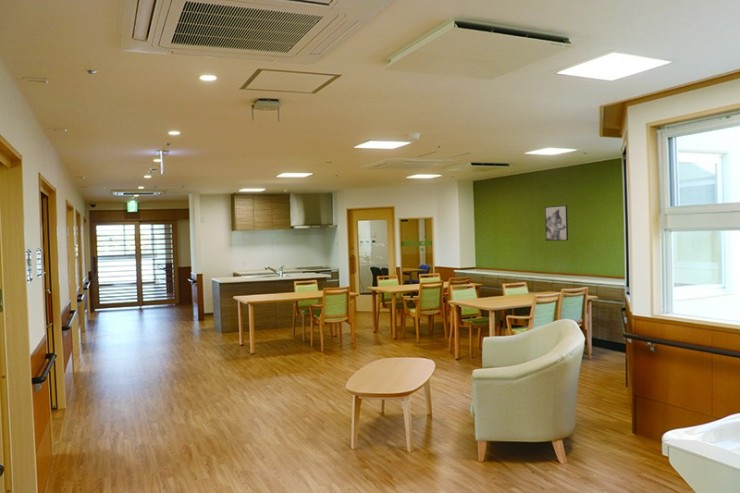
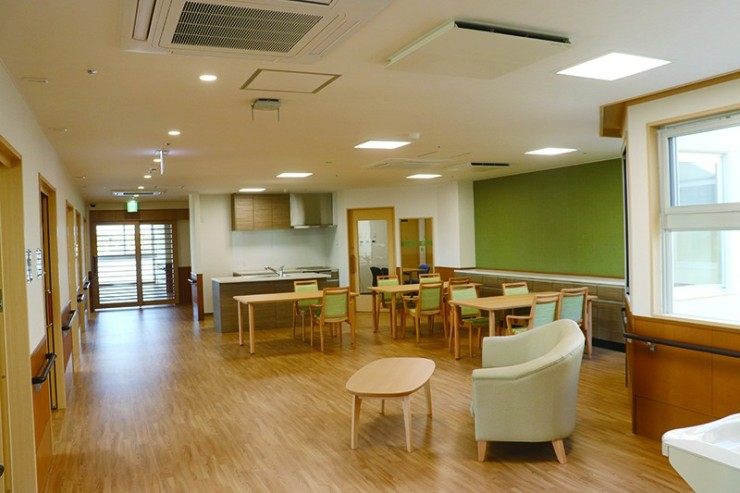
- wall art [544,204,569,242]
